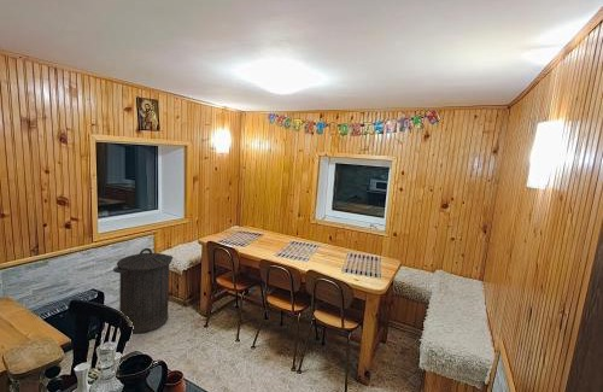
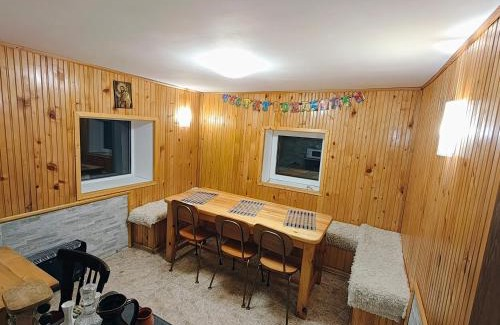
- trash can [112,247,175,334]
